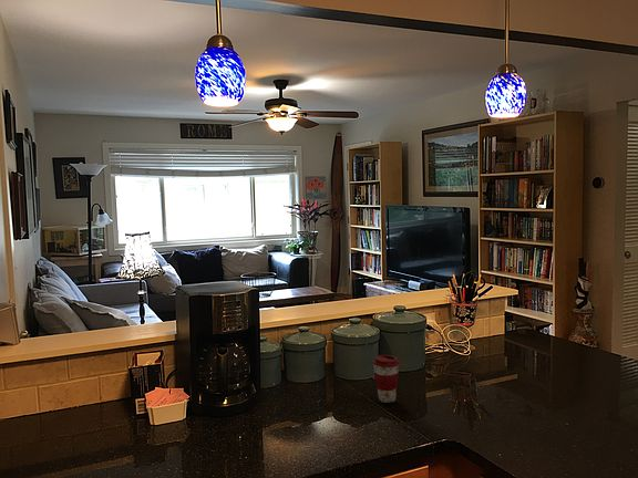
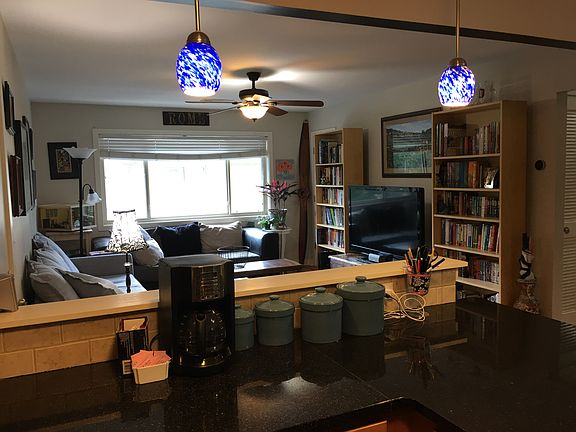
- coffee cup [372,354,401,404]
